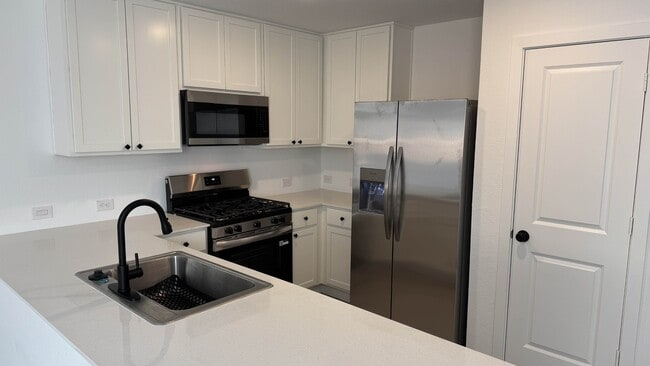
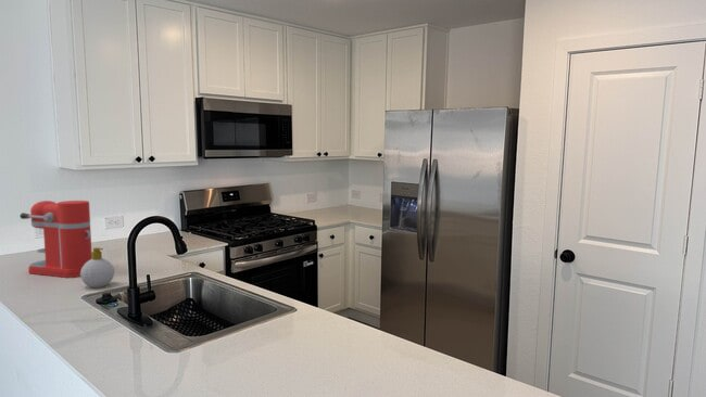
+ soap bottle [80,246,115,289]
+ coffee maker [18,200,92,279]
